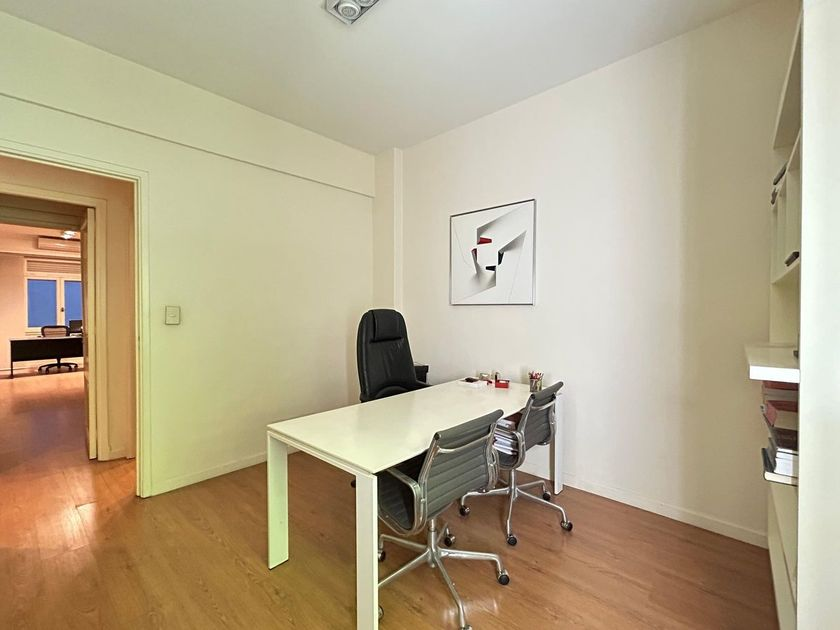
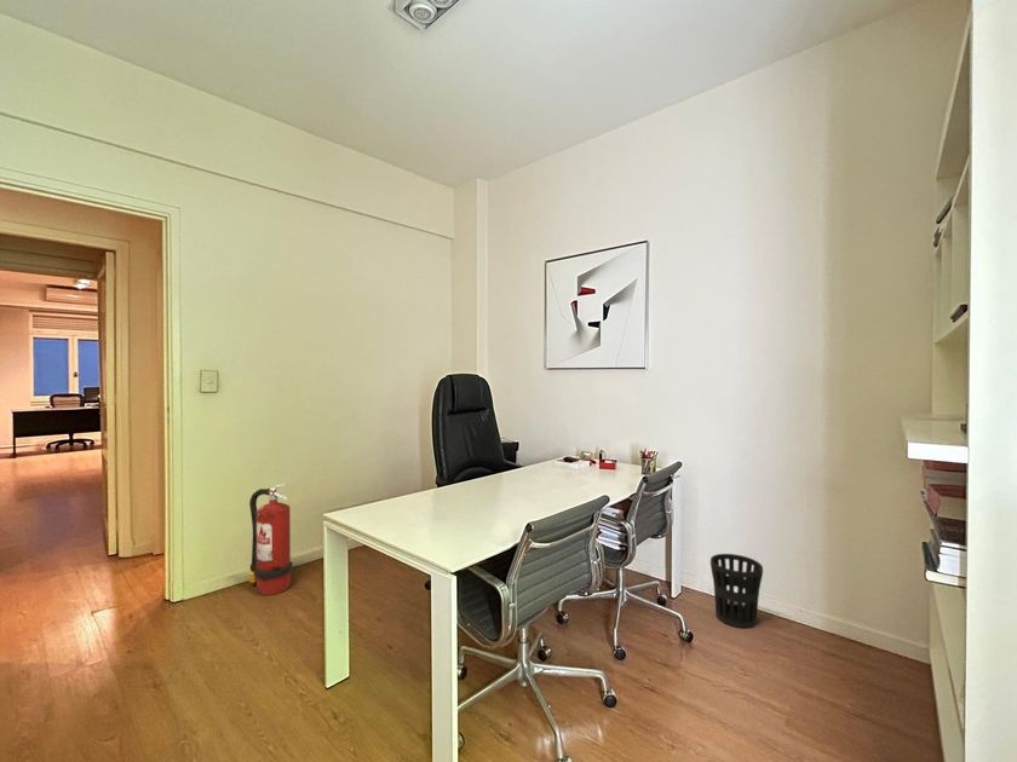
+ fire extinguisher [248,483,294,596]
+ wastebasket [709,553,764,629]
